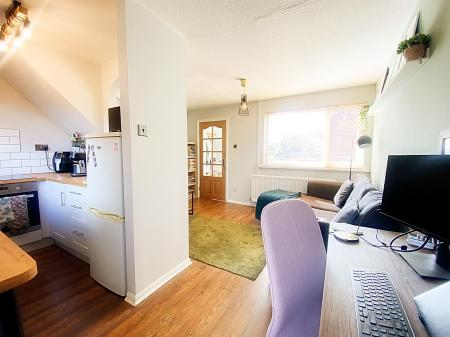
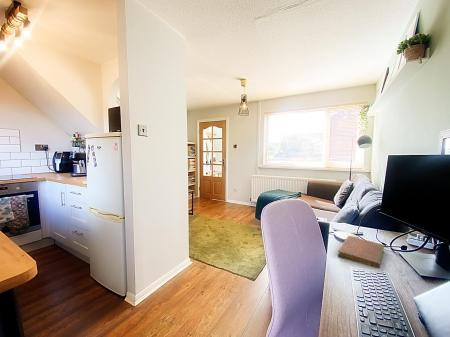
+ notebook [337,235,385,269]
